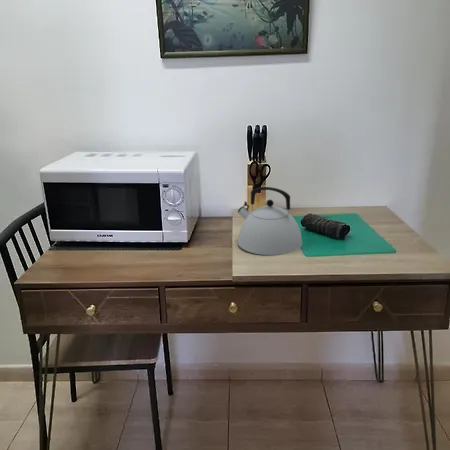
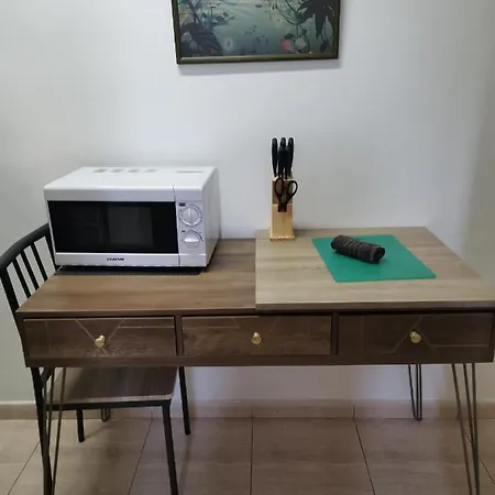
- kettle [237,186,303,256]
